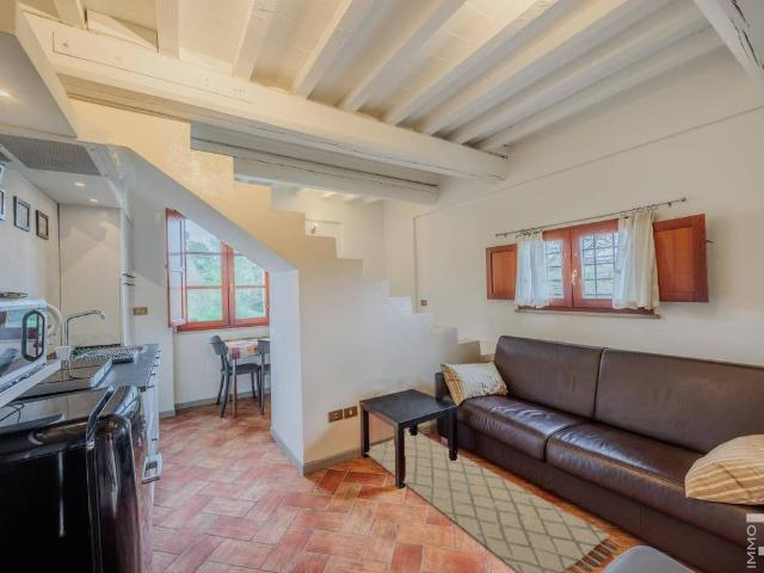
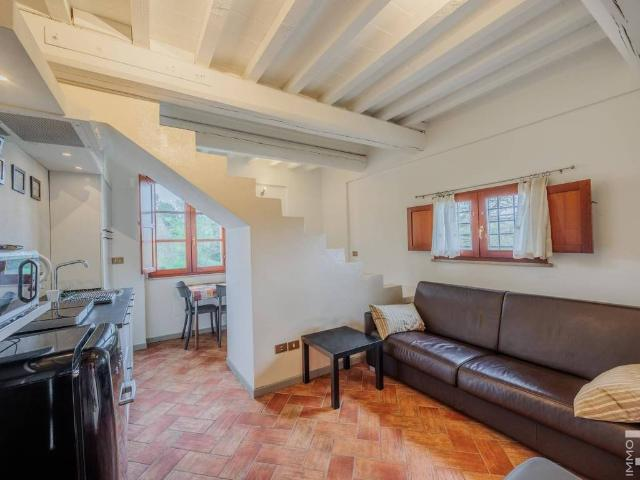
- rug [365,429,622,573]
